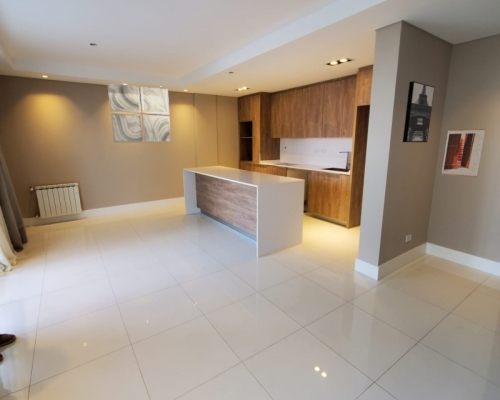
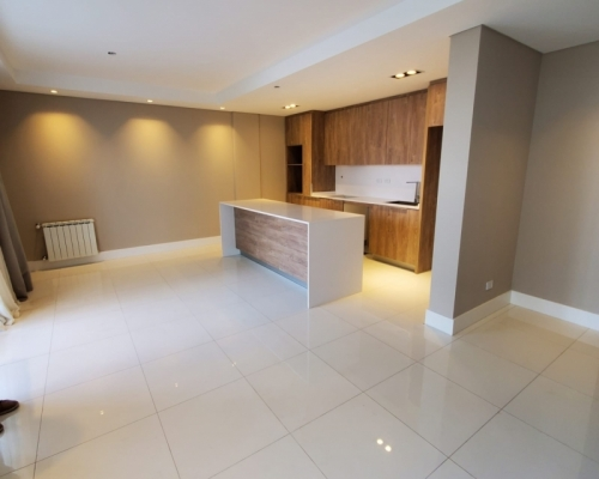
- wall art [402,80,436,143]
- wall art [107,83,172,143]
- wall art [441,128,486,178]
